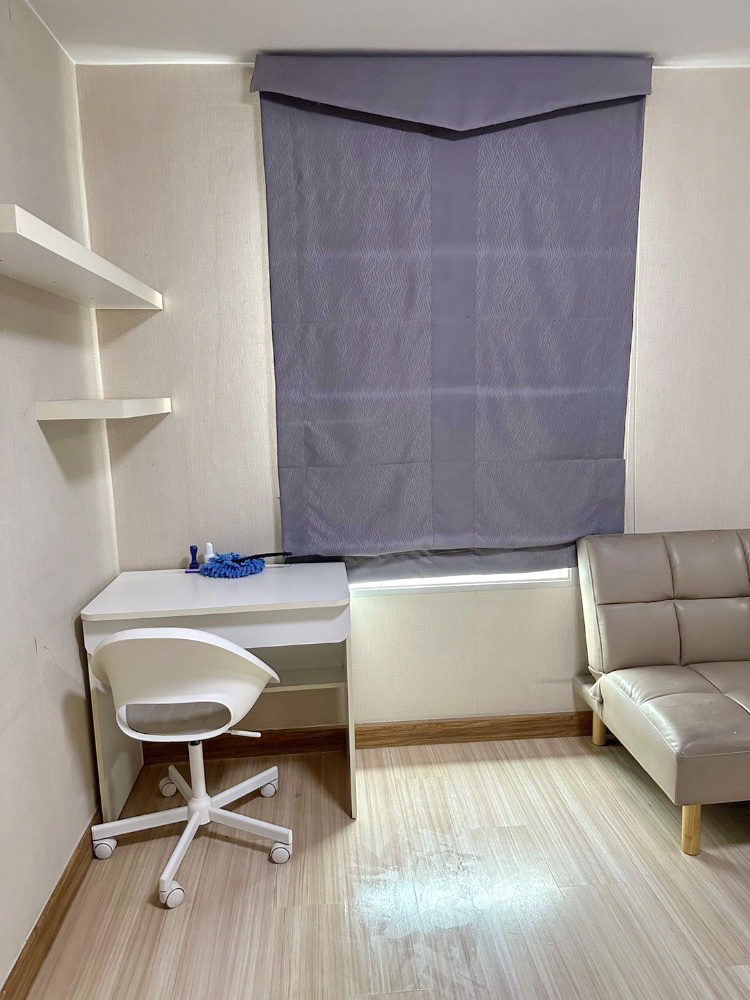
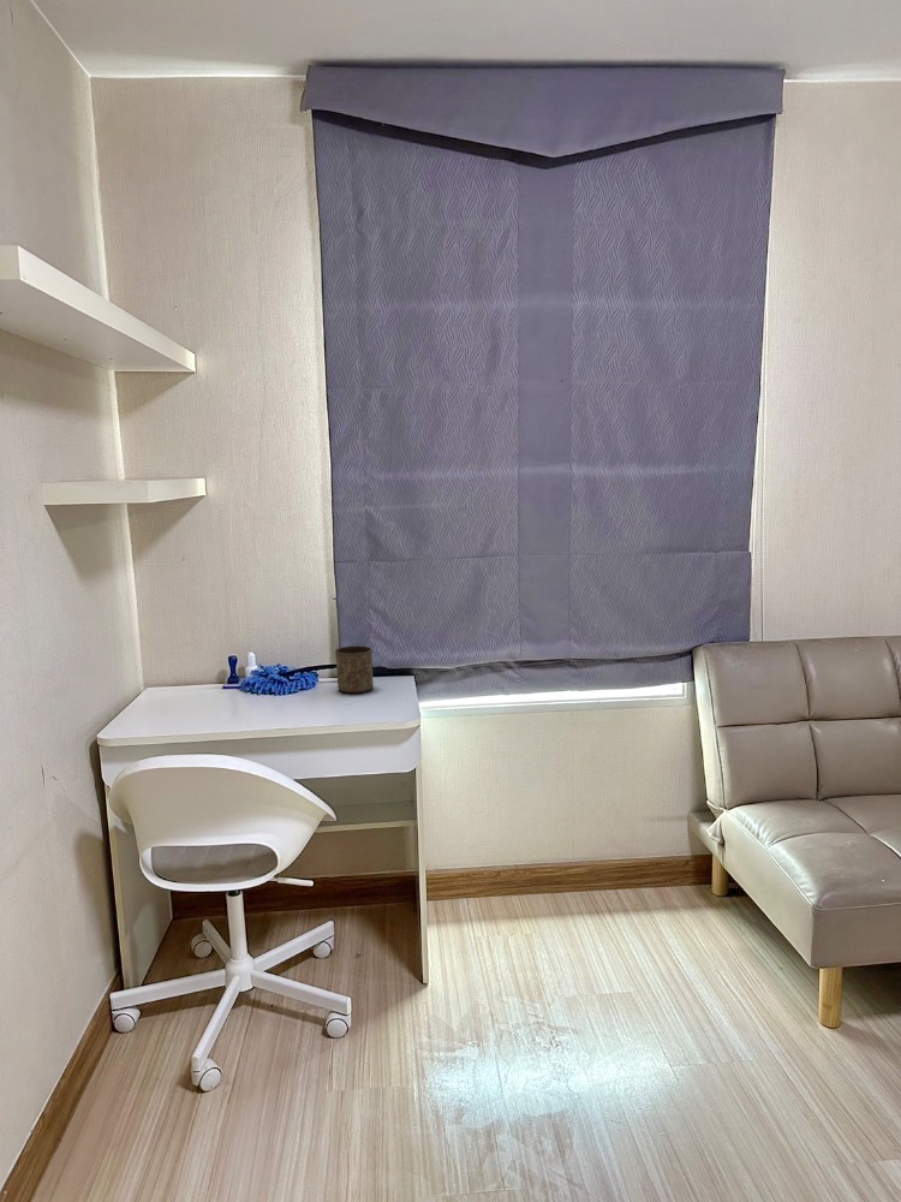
+ cup [334,644,375,694]
